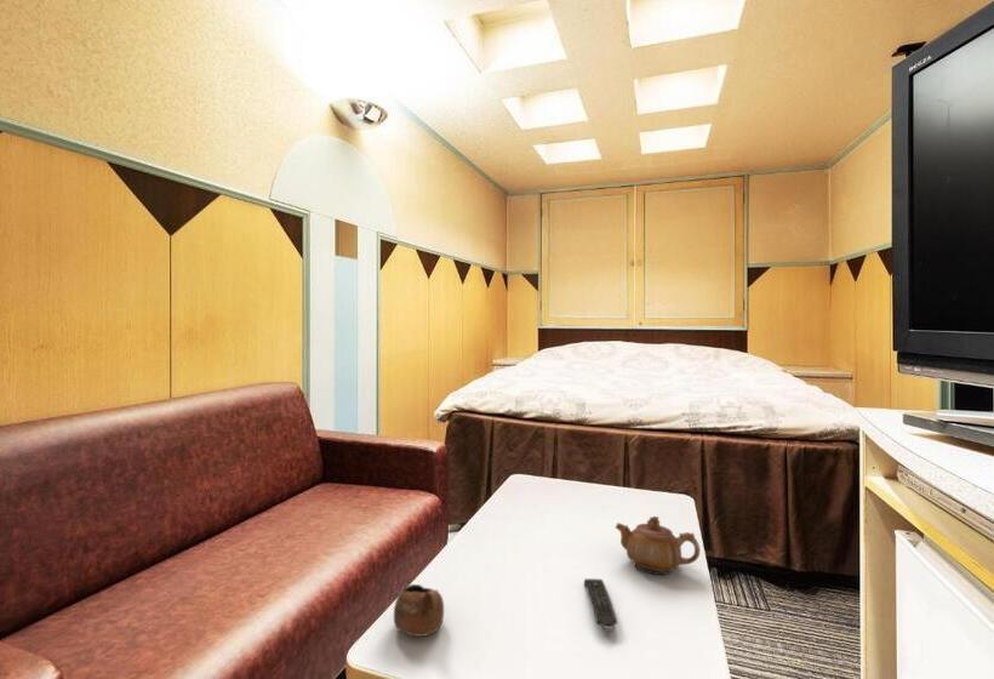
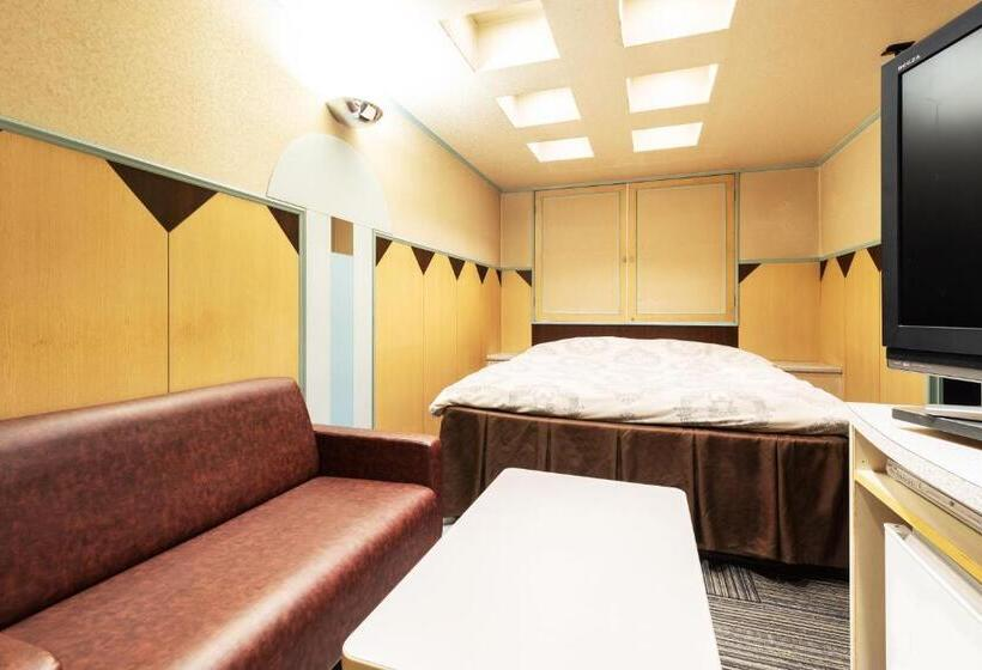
- remote control [583,578,618,633]
- cup [393,583,445,638]
- teapot [615,515,701,576]
